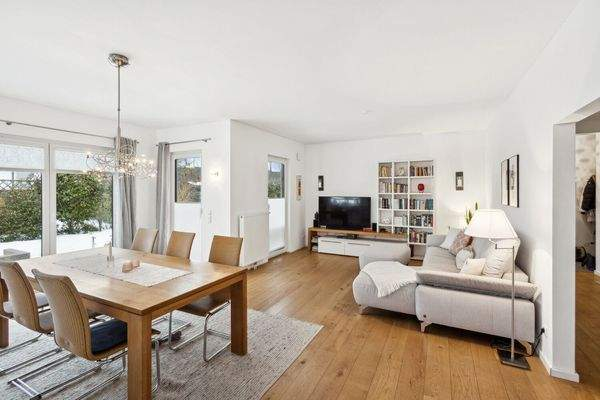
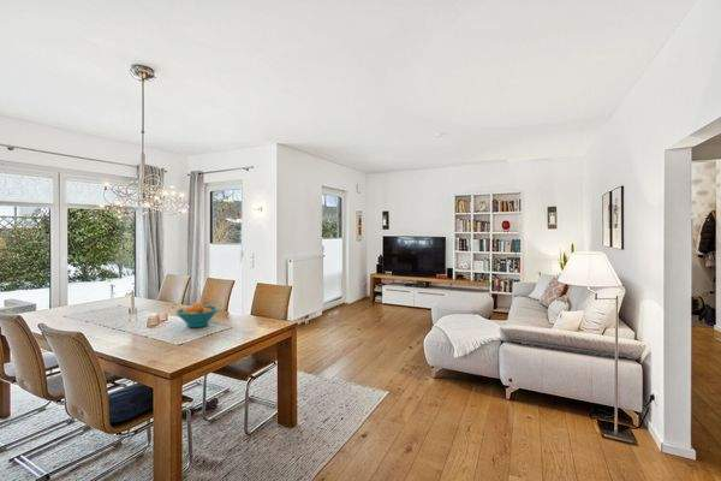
+ fruit bowl [174,301,220,328]
